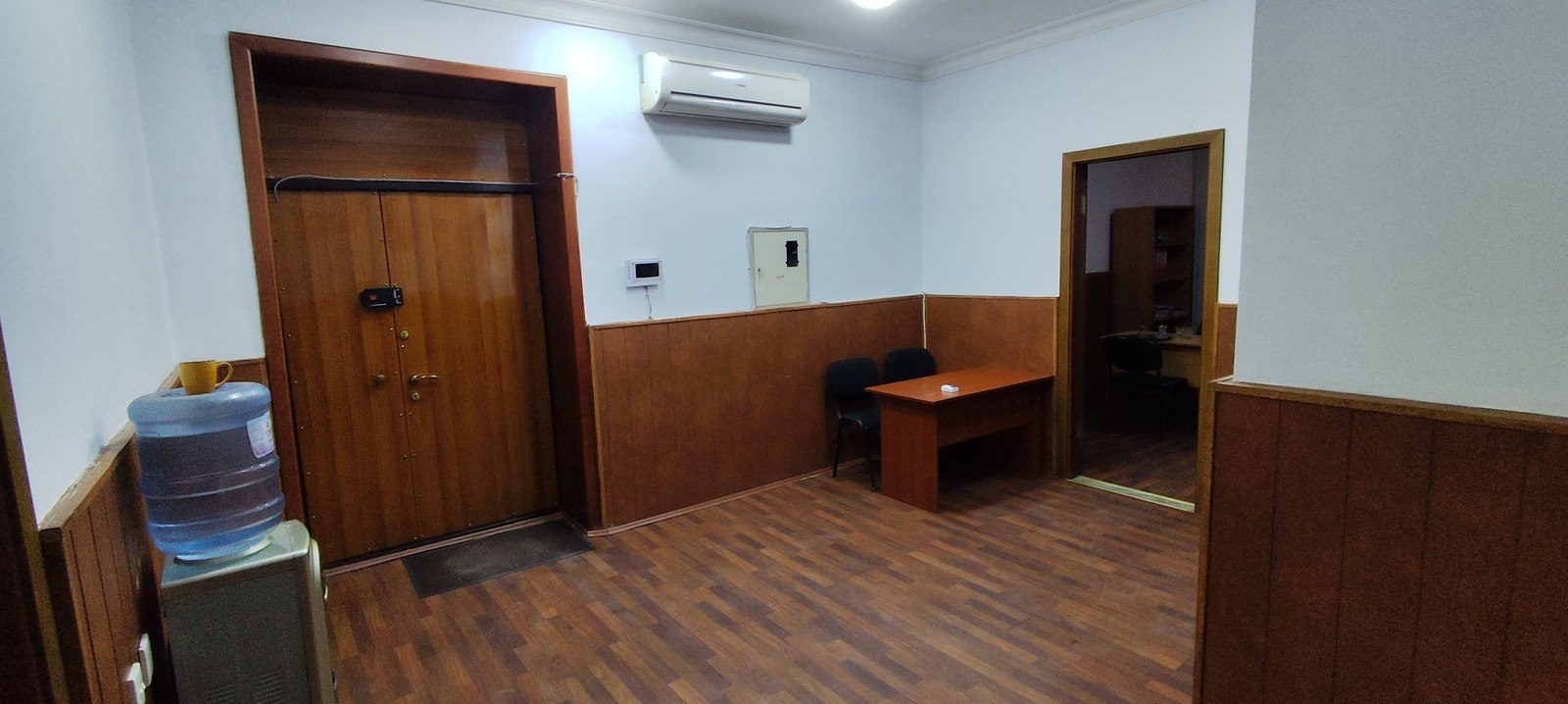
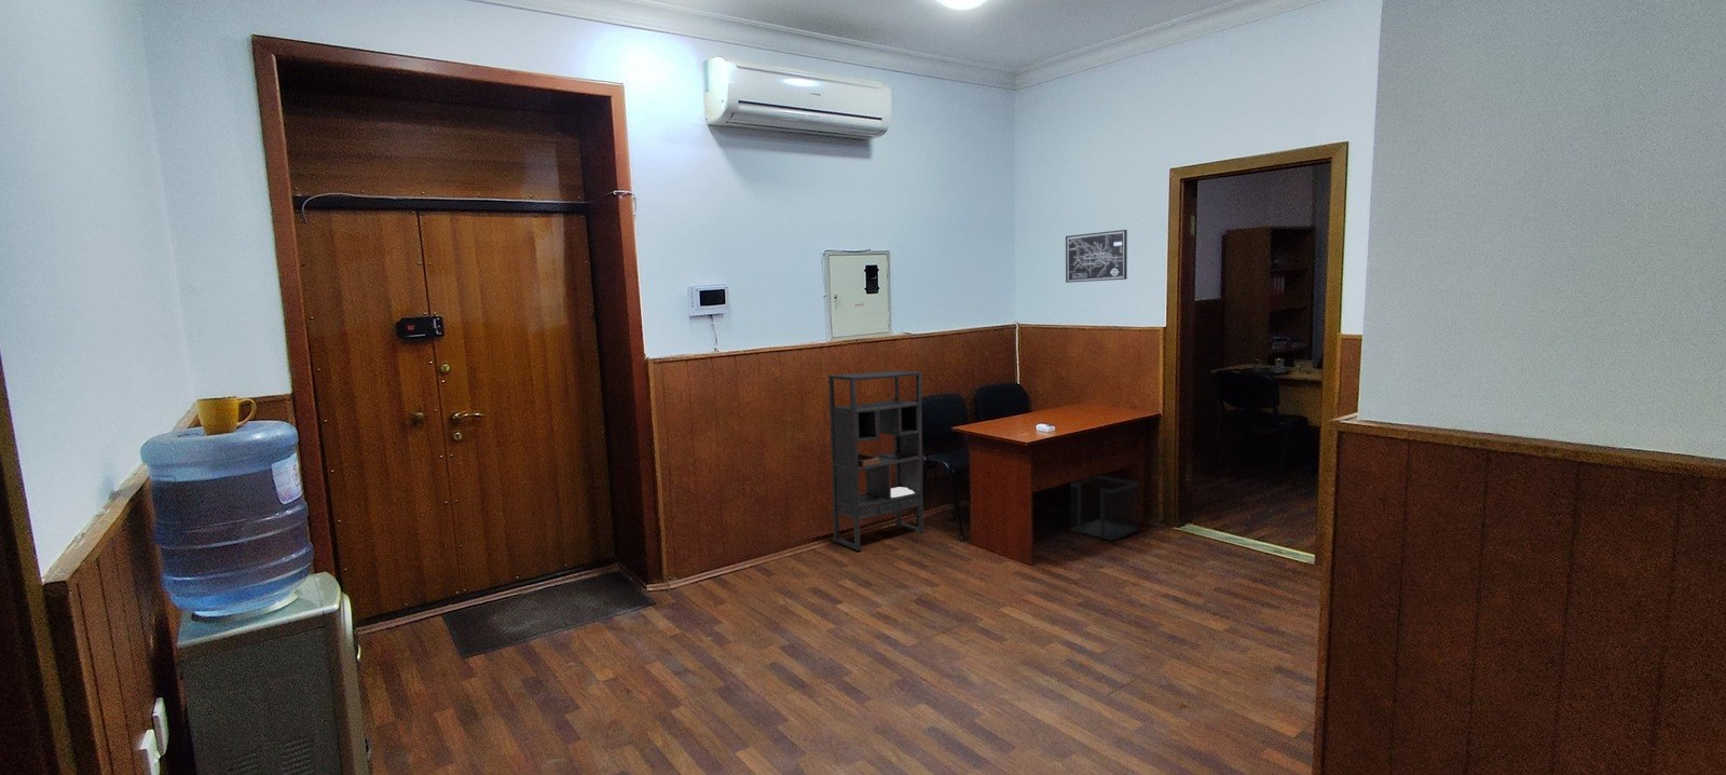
+ bookshelf [828,369,928,552]
+ wall art [1064,229,1128,284]
+ wastebasket [1069,474,1140,542]
